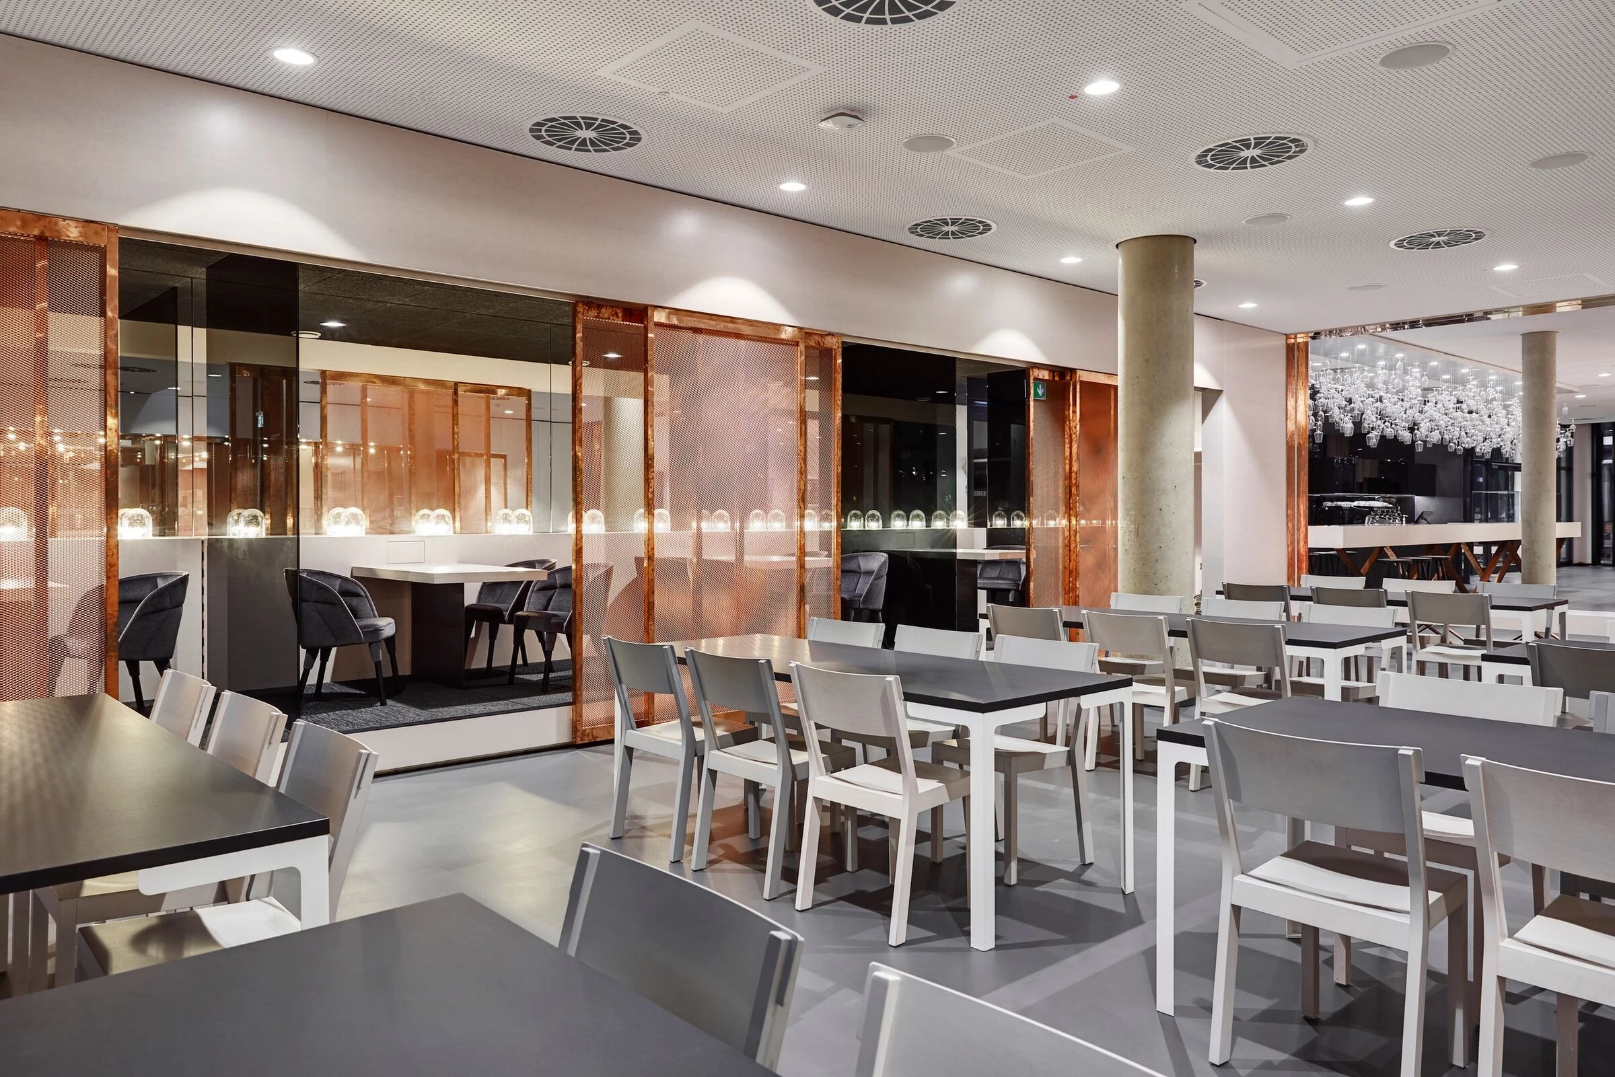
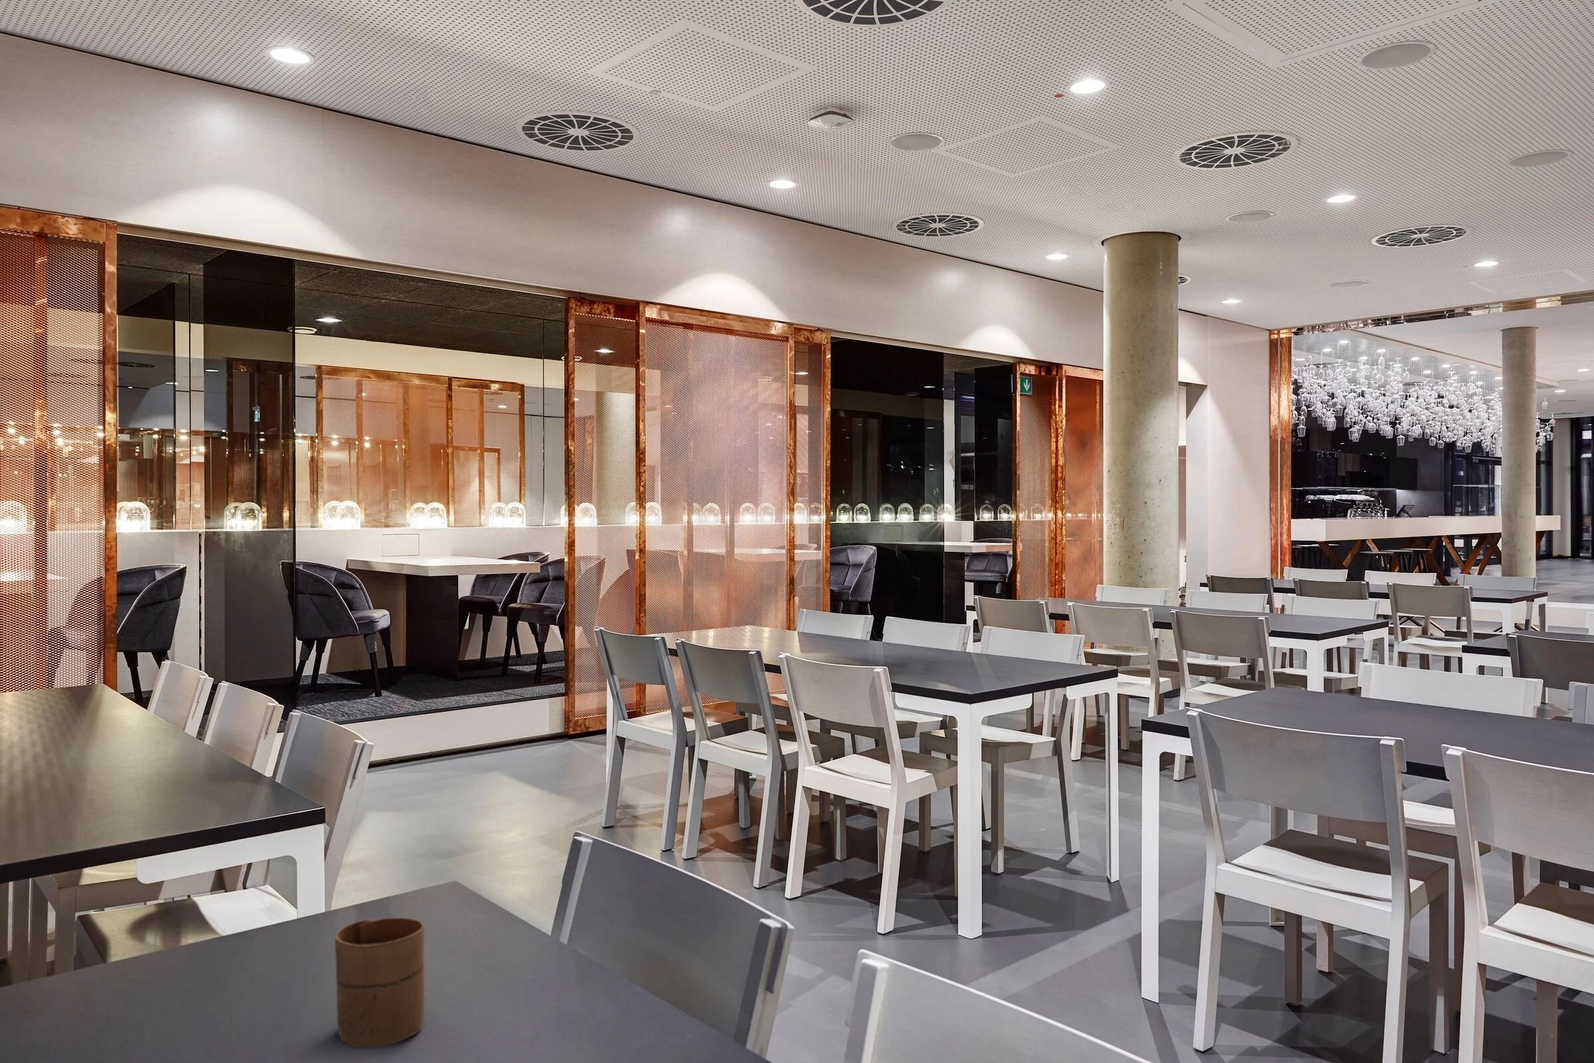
+ cup [334,917,425,1048]
